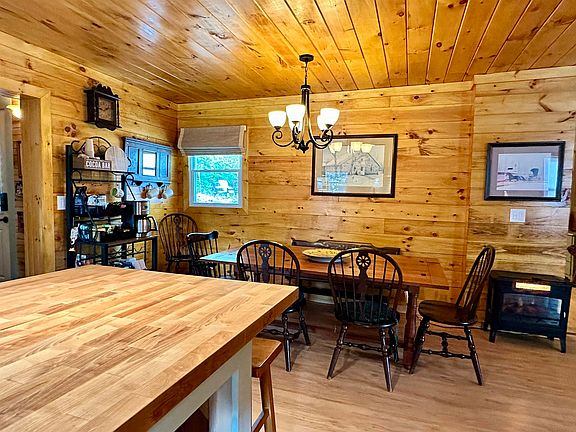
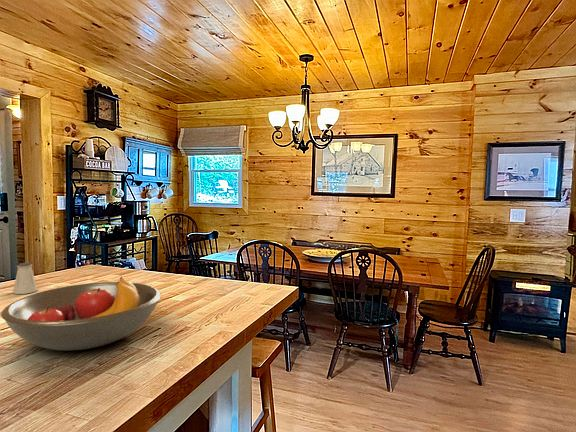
+ saltshaker [12,262,38,295]
+ fruit bowl [0,276,162,352]
